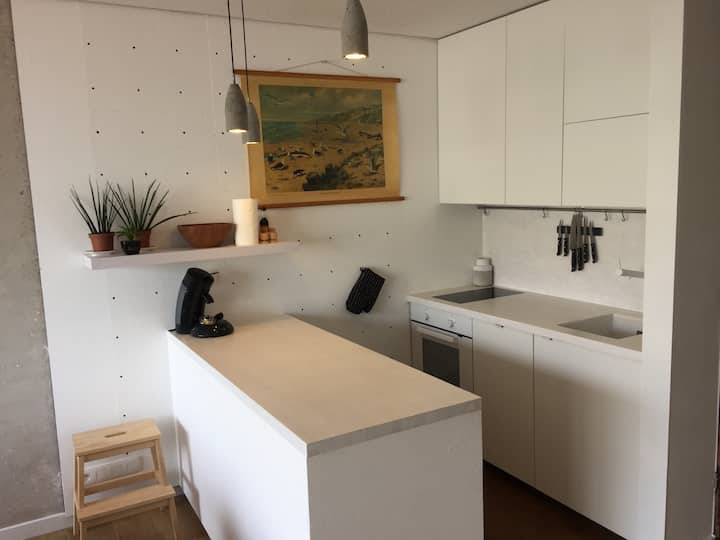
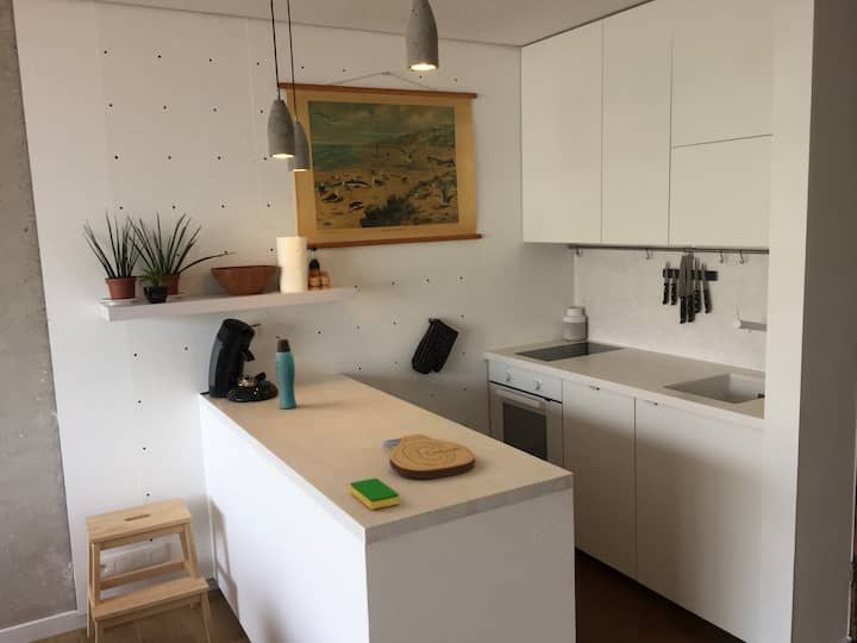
+ key chain [382,433,476,480]
+ bottle [274,338,298,410]
+ dish sponge [349,477,400,511]
